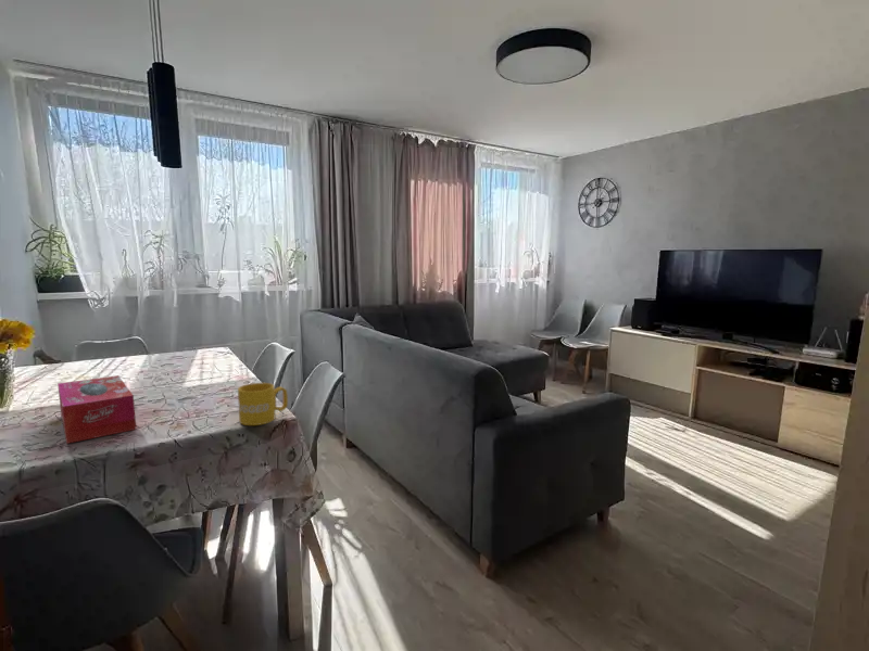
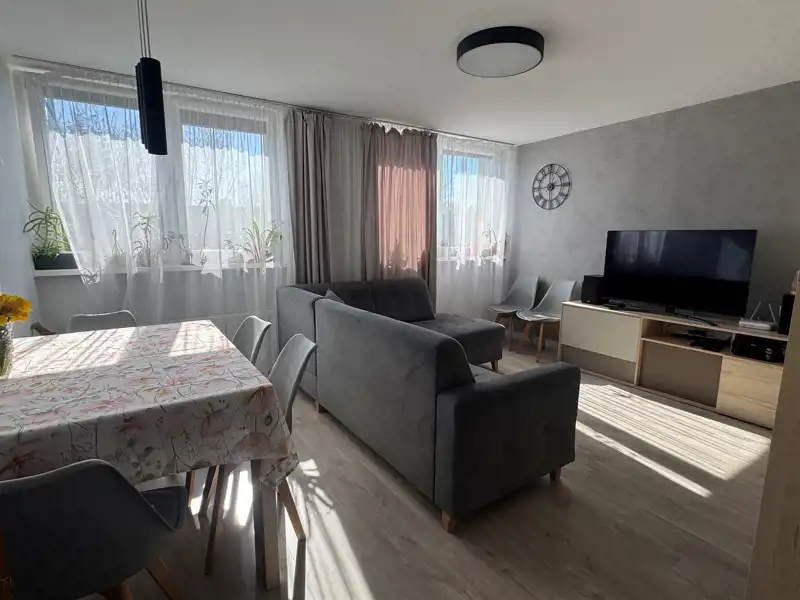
- tissue box [56,374,137,445]
- mug [237,382,289,426]
